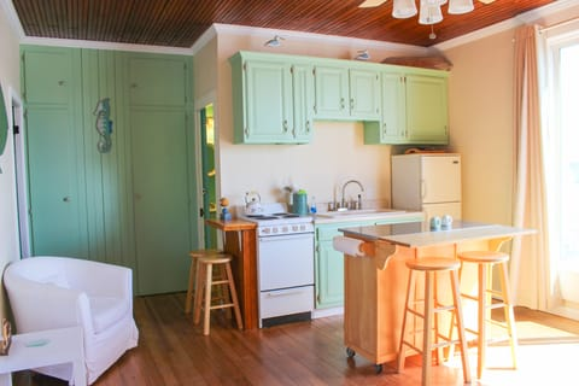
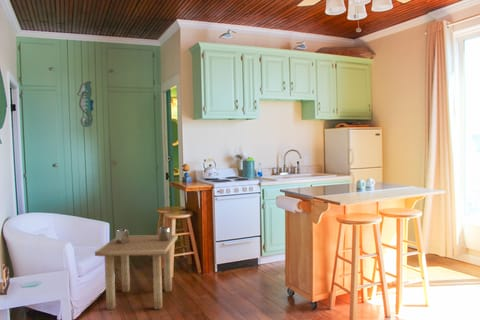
+ side table [94,226,179,311]
